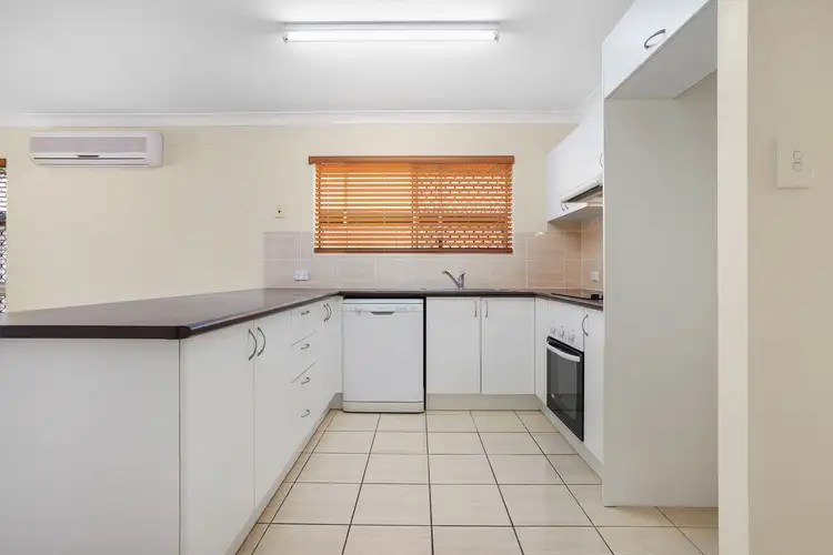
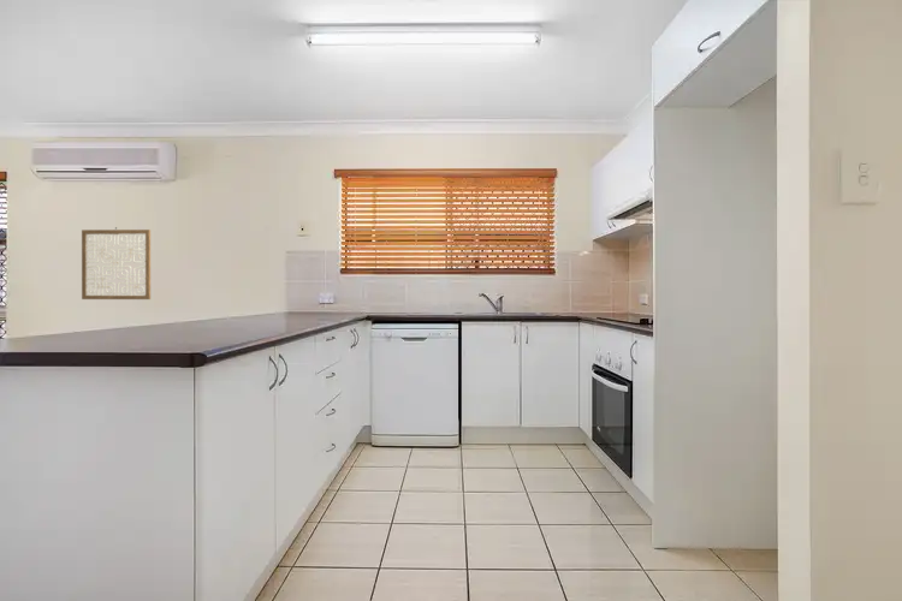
+ wall art [81,226,152,300]
